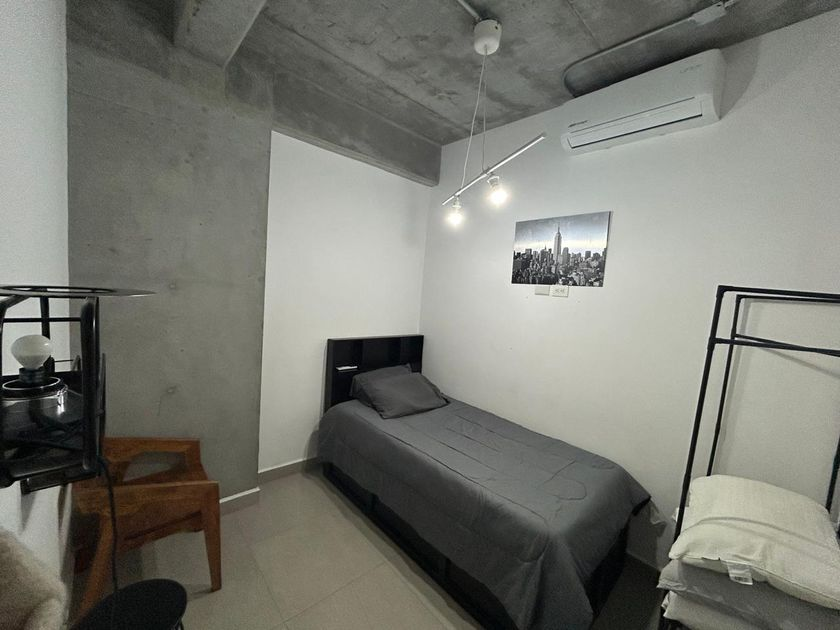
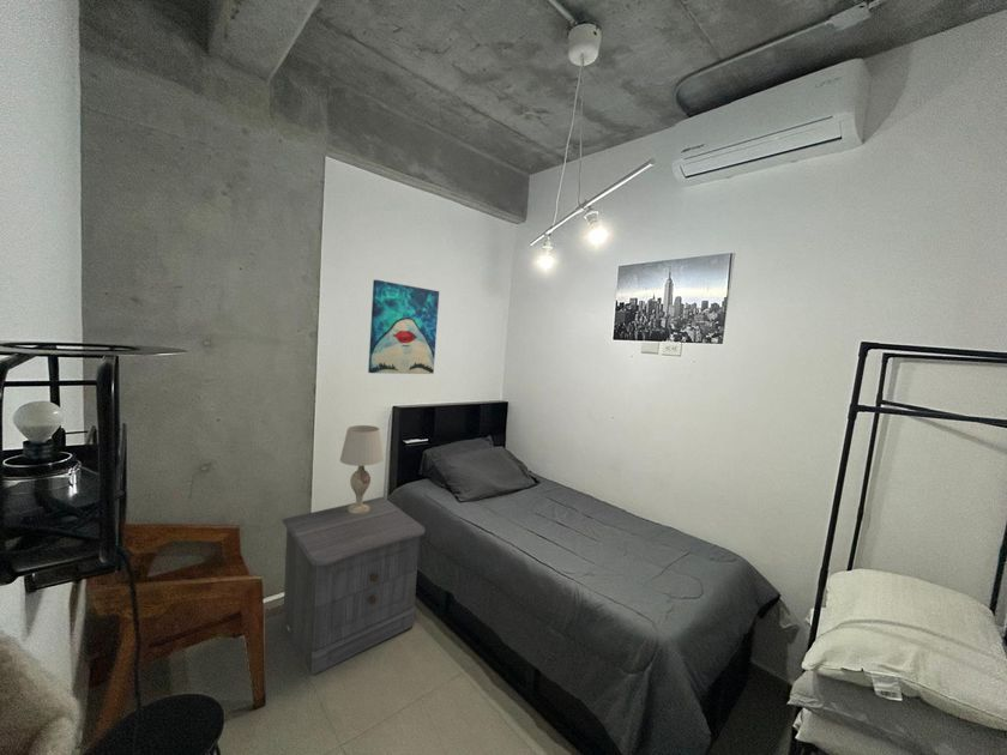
+ wall art [367,278,440,375]
+ table lamp [339,424,384,514]
+ nightstand [282,496,426,677]
